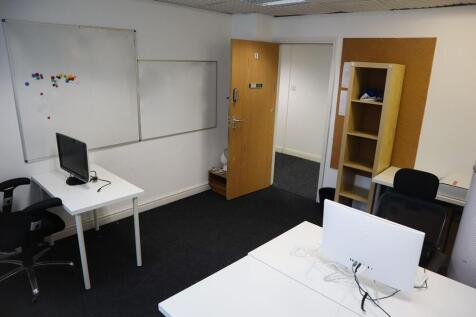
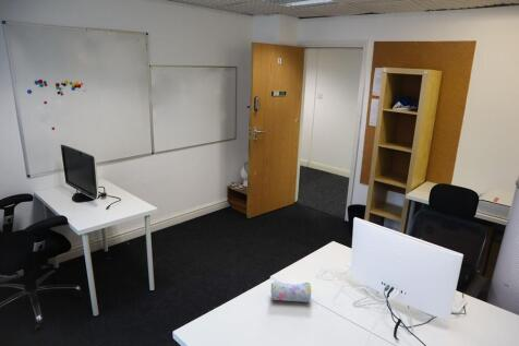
+ pencil case [269,281,312,303]
